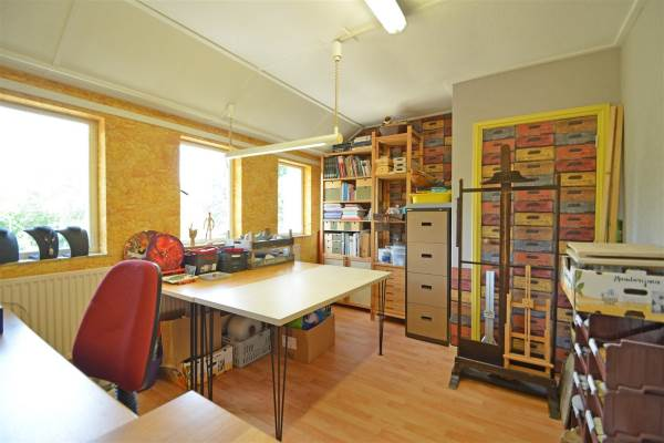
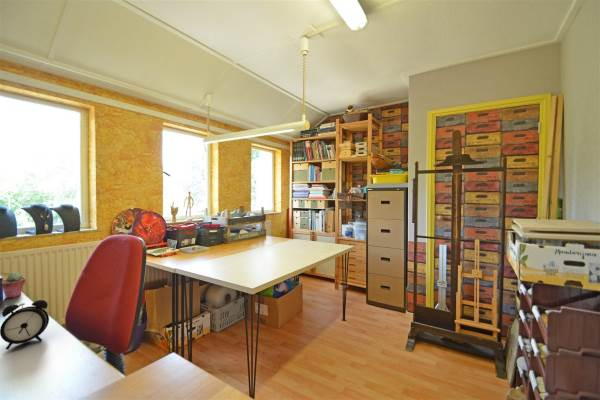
+ potted succulent [1,272,27,299]
+ alarm clock [0,298,50,350]
